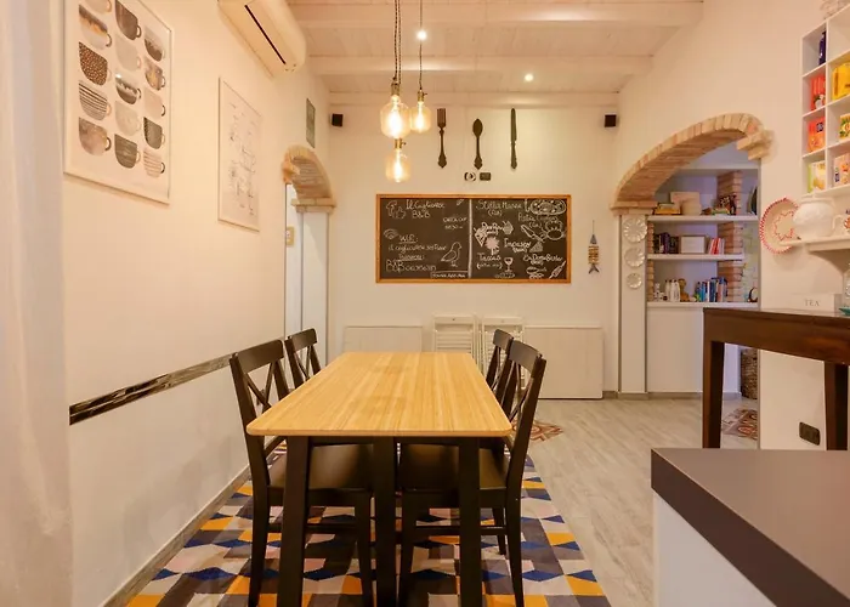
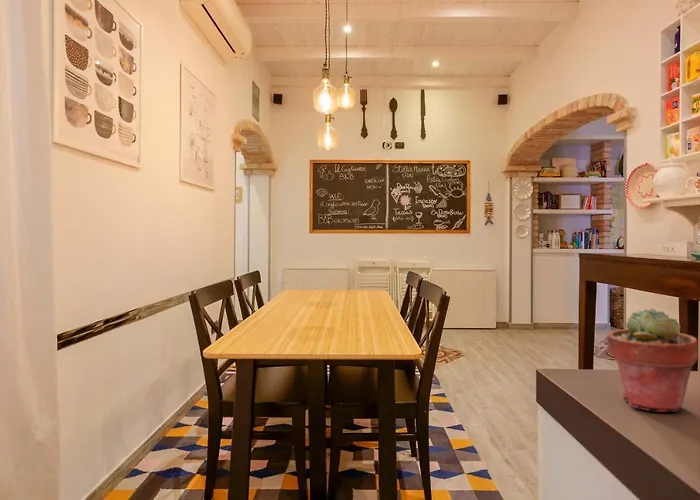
+ potted succulent [607,307,699,413]
